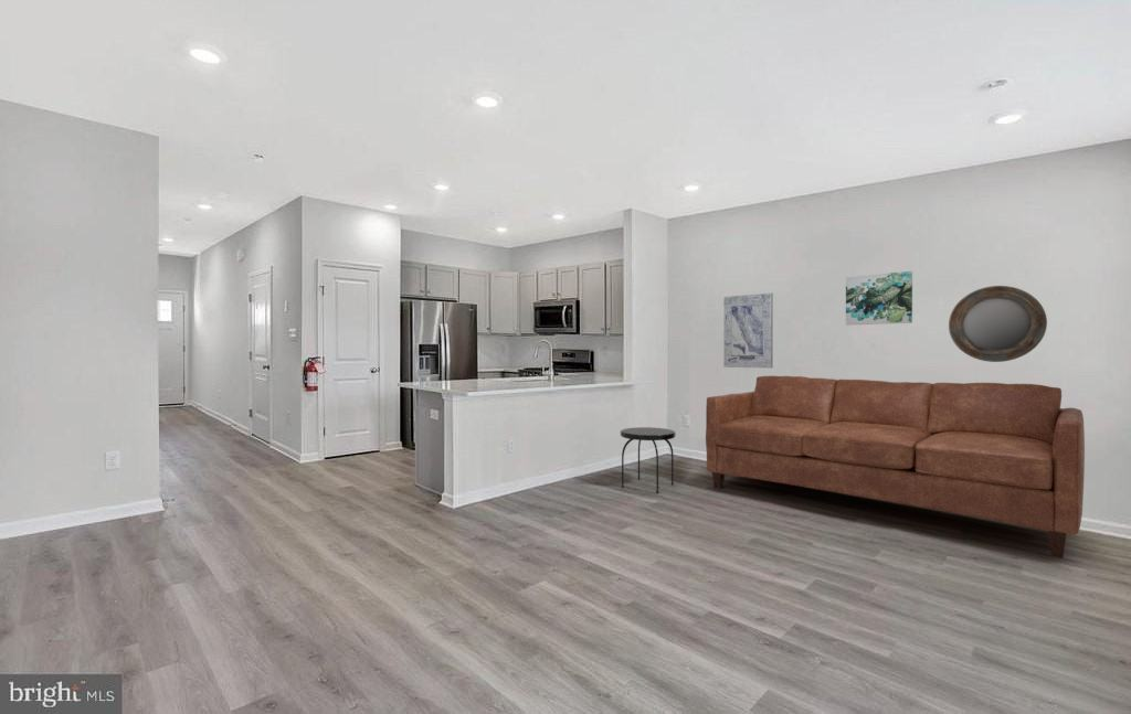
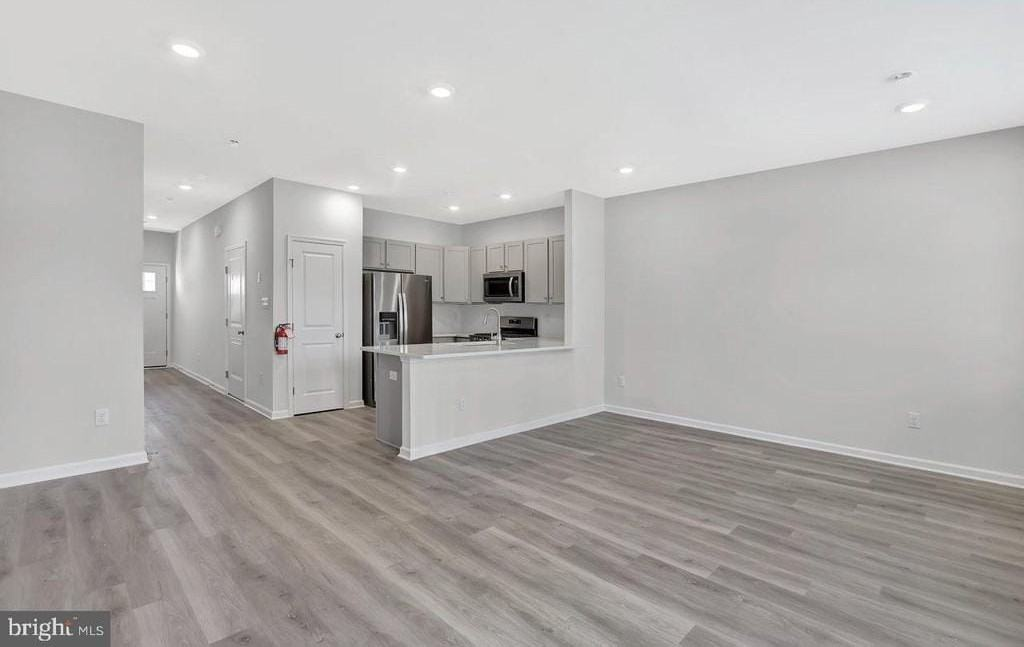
- home mirror [948,285,1048,363]
- side table [620,426,677,494]
- sofa [705,375,1086,560]
- wall art [845,270,913,327]
- wall art [722,292,774,369]
